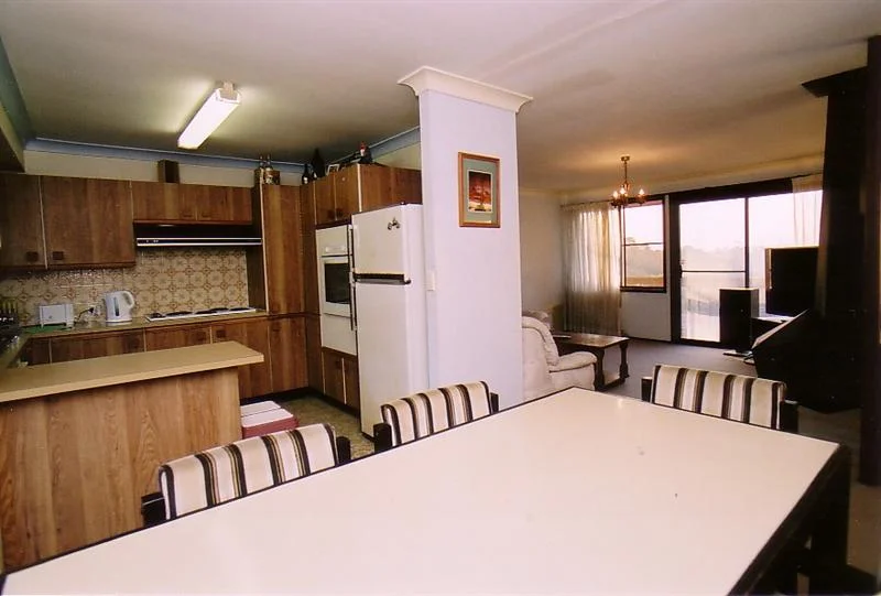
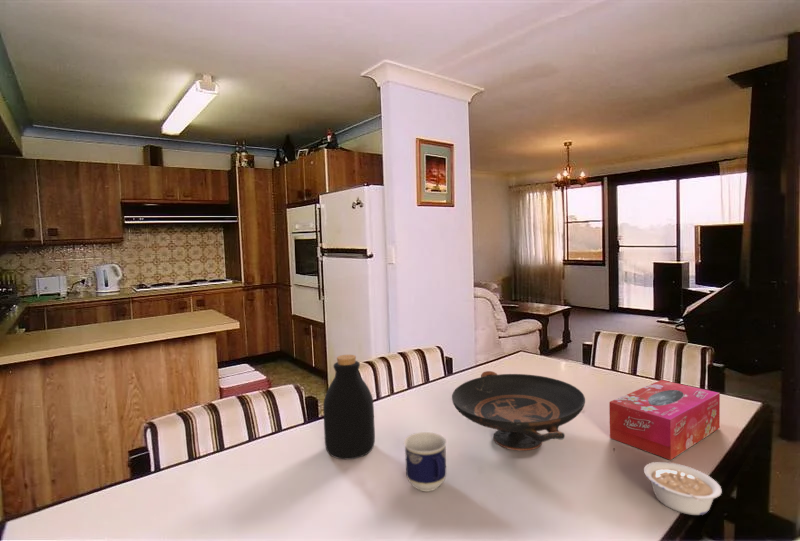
+ decorative bowl [451,370,586,452]
+ tissue box [608,379,721,461]
+ legume [643,461,723,516]
+ bottle [322,354,376,460]
+ cup [403,431,448,492]
